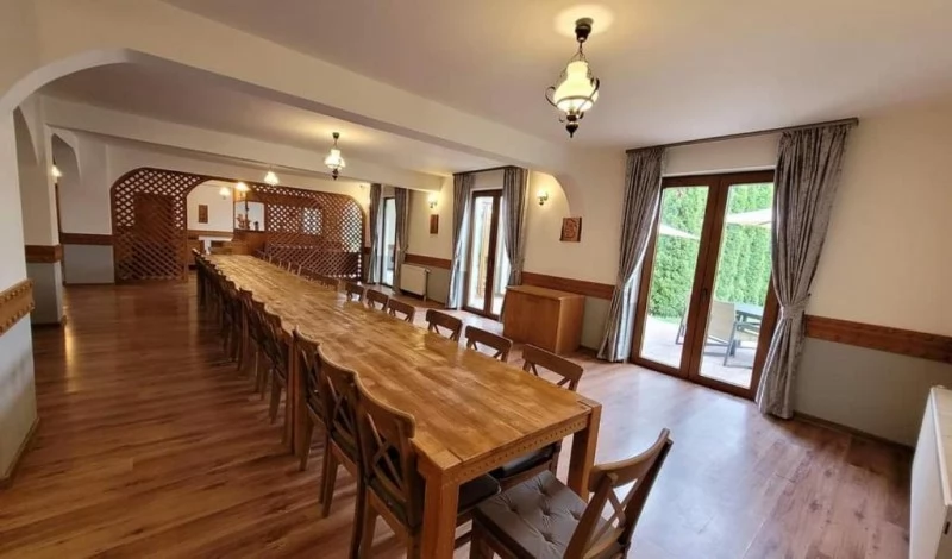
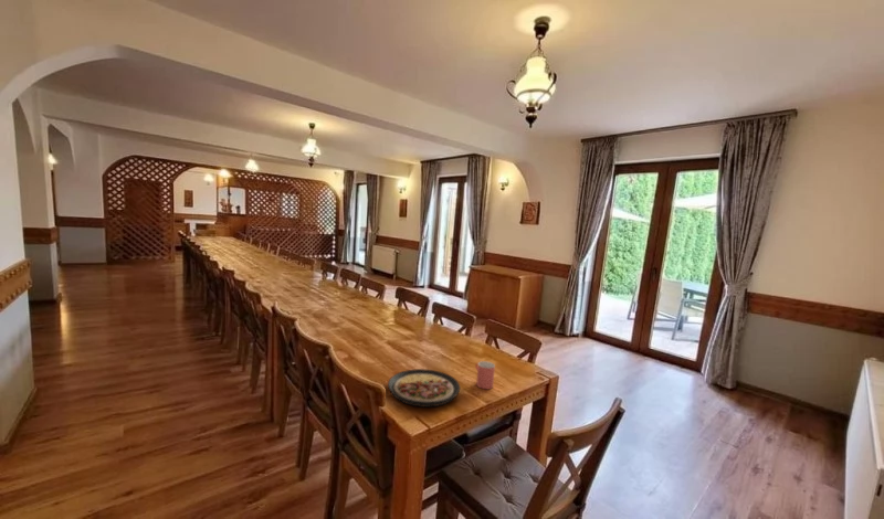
+ plate [387,368,461,407]
+ cup [474,360,496,390]
